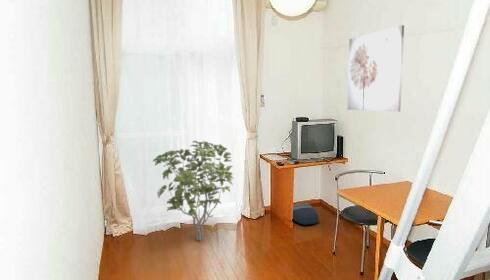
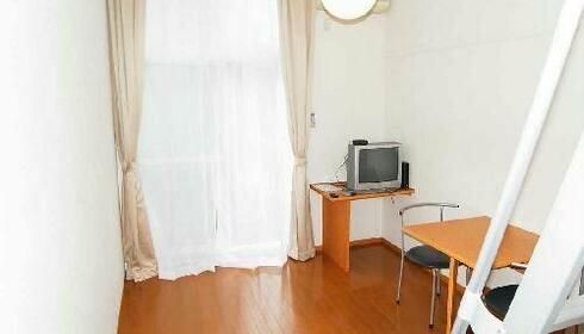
- backpack [292,203,320,226]
- wall art [347,24,405,113]
- shrub [152,140,234,242]
